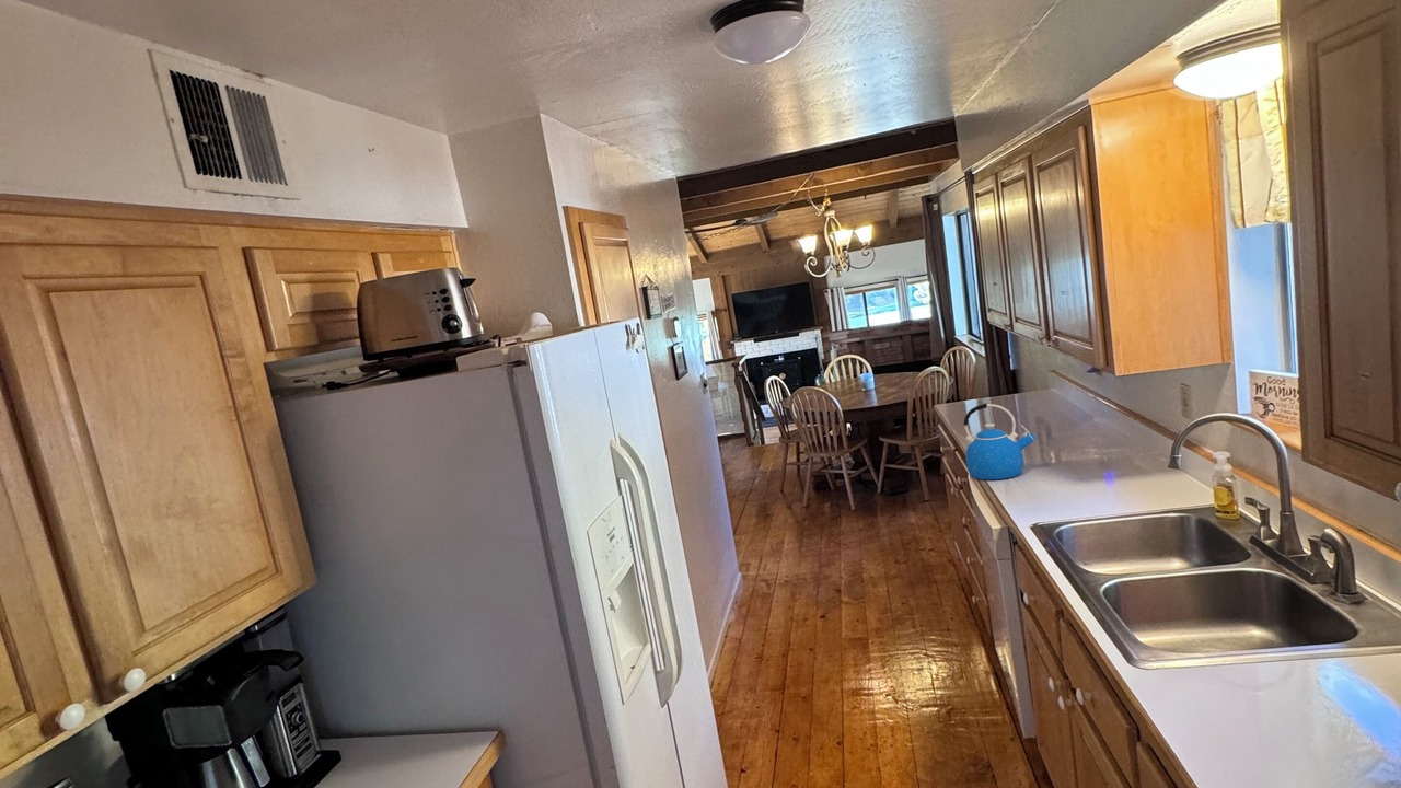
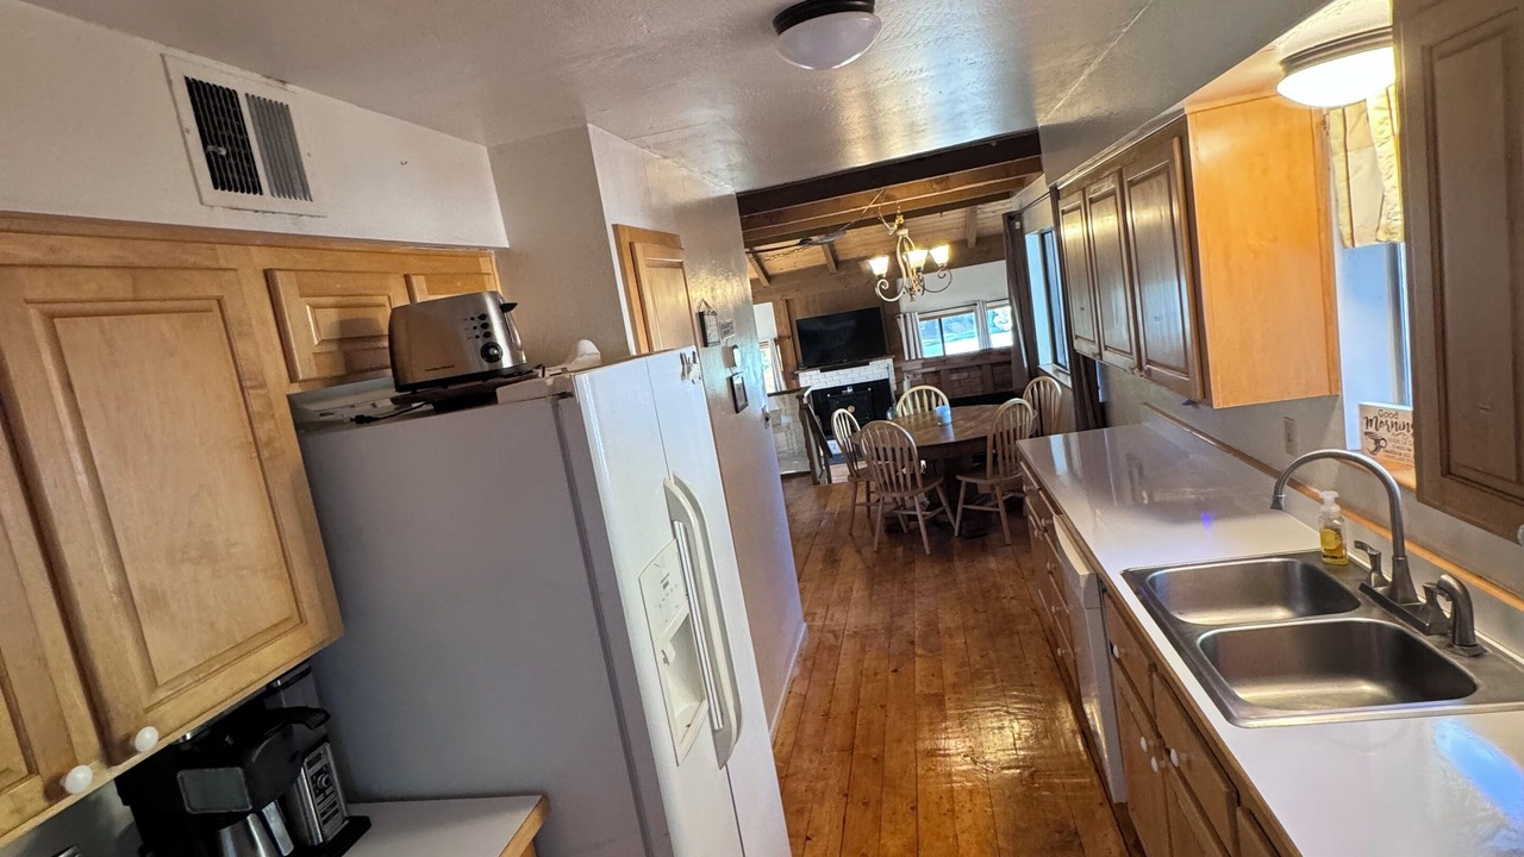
- kettle [963,402,1037,480]
